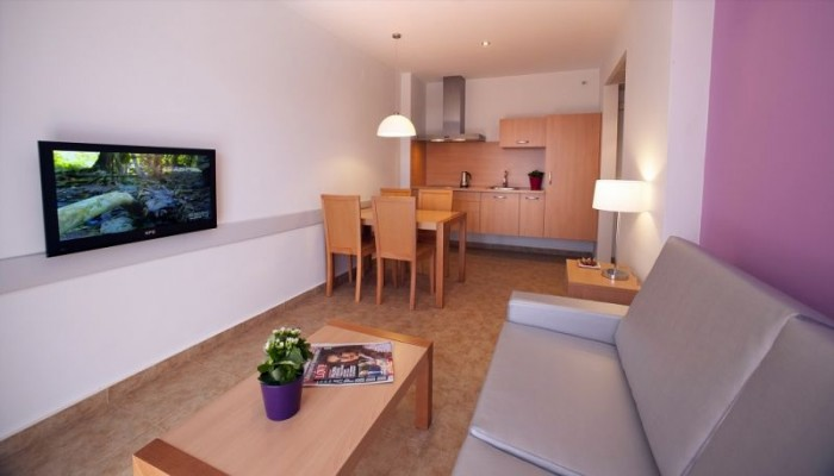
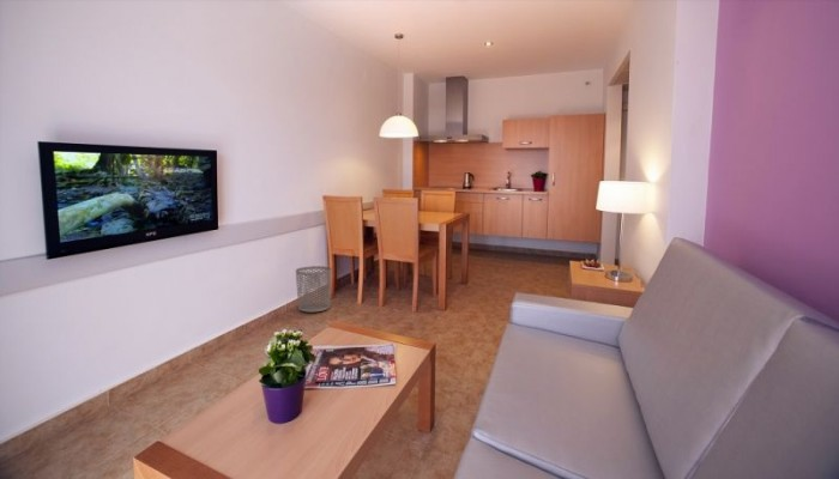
+ waste bin [295,265,332,314]
